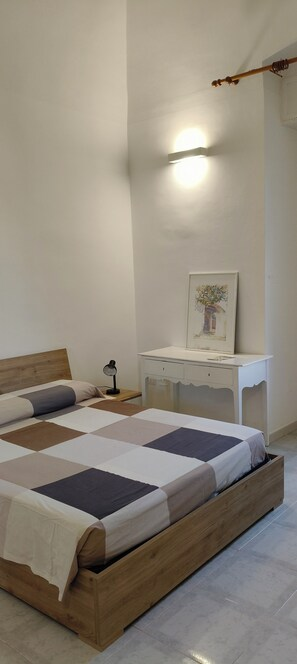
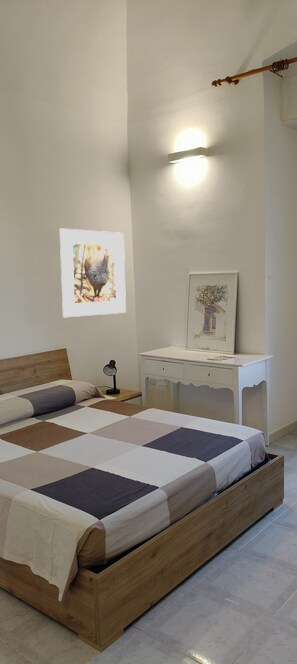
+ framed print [59,228,127,318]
